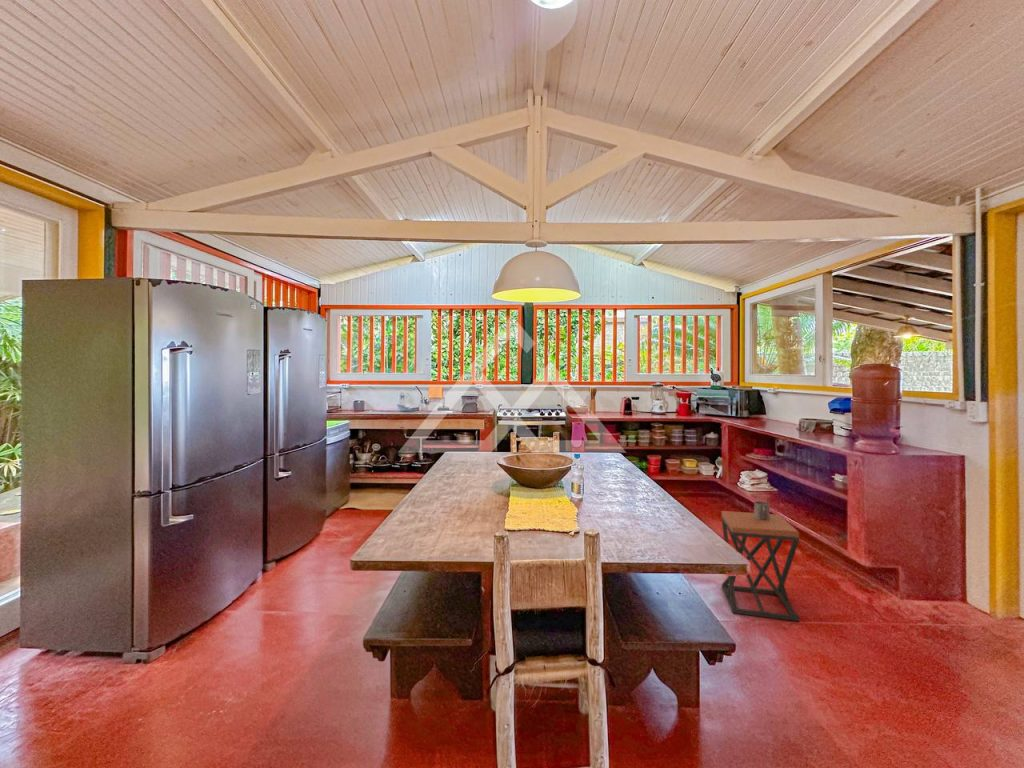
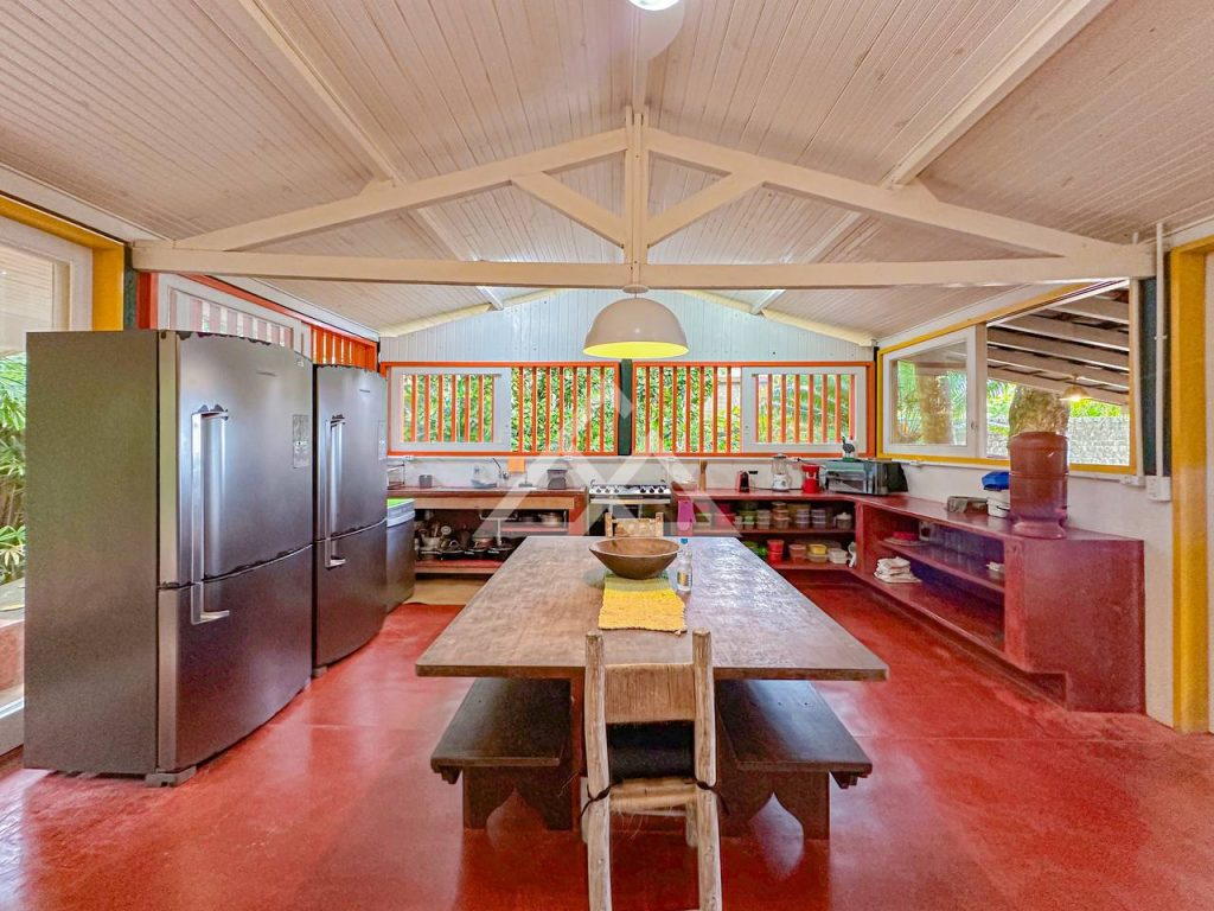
- mug [753,500,771,520]
- stool [721,510,800,622]
